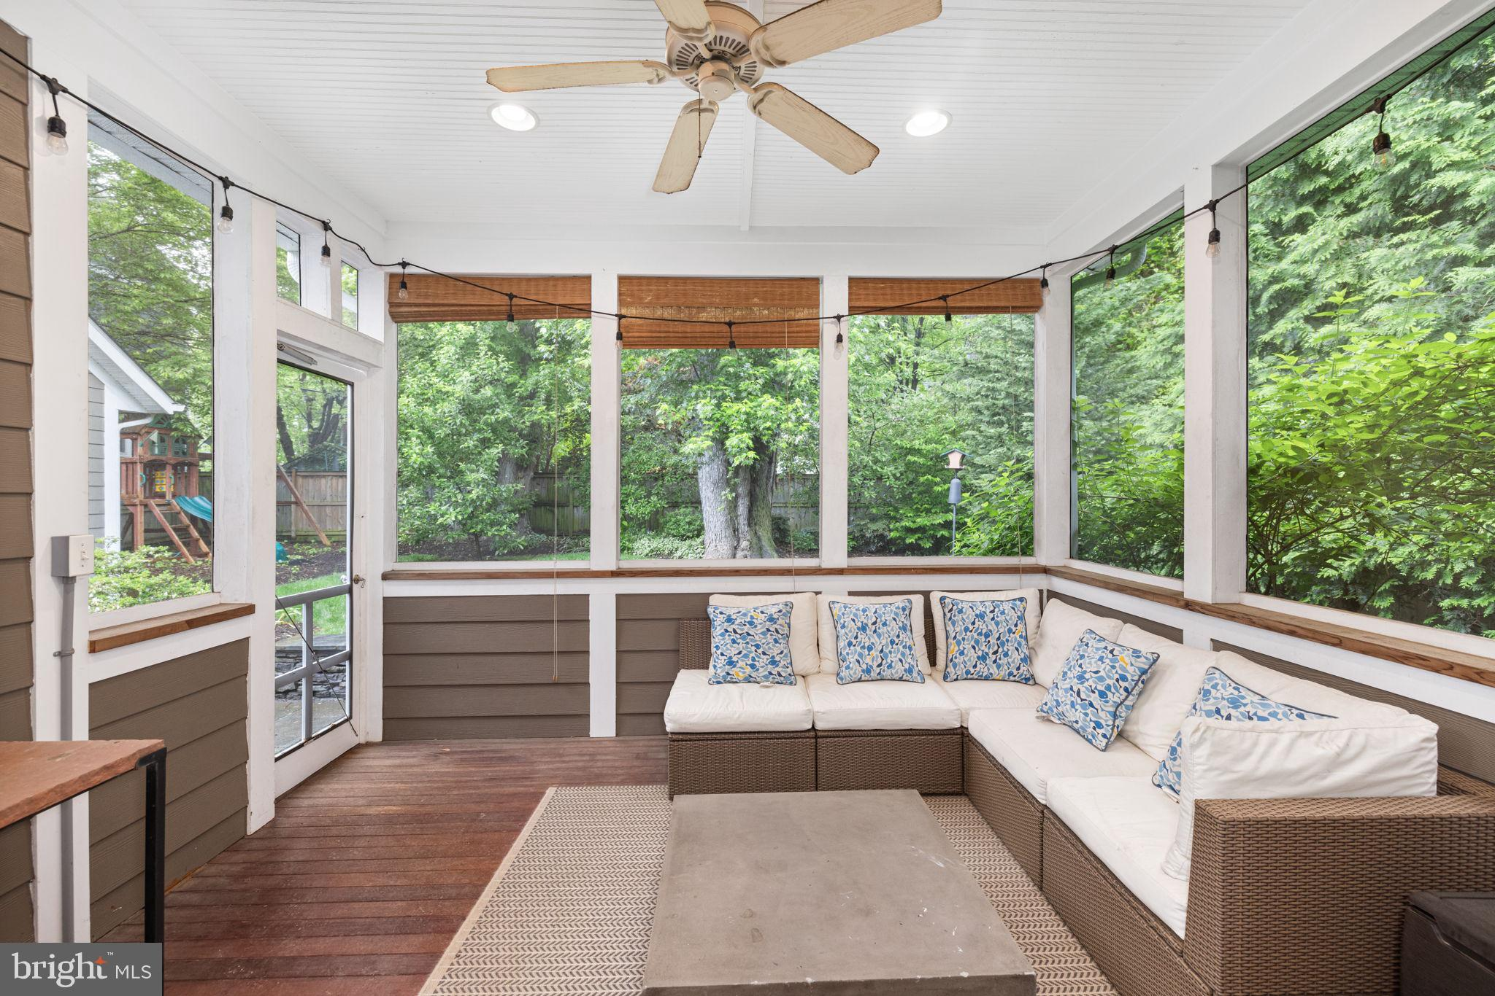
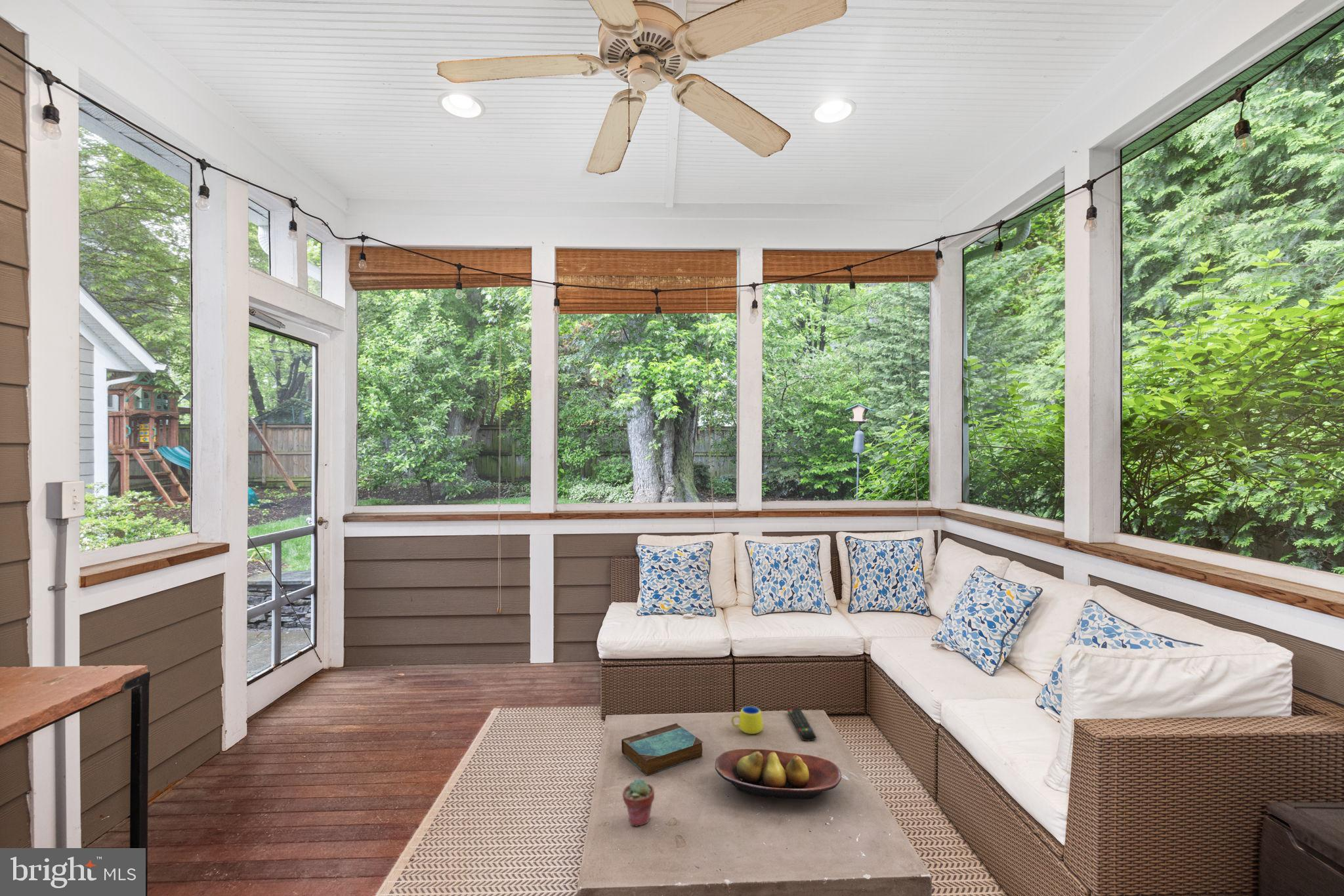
+ fruit bowl [715,748,842,800]
+ book [621,723,704,776]
+ potted succulent [622,777,655,827]
+ remote control [787,708,817,742]
+ mug [730,706,764,735]
